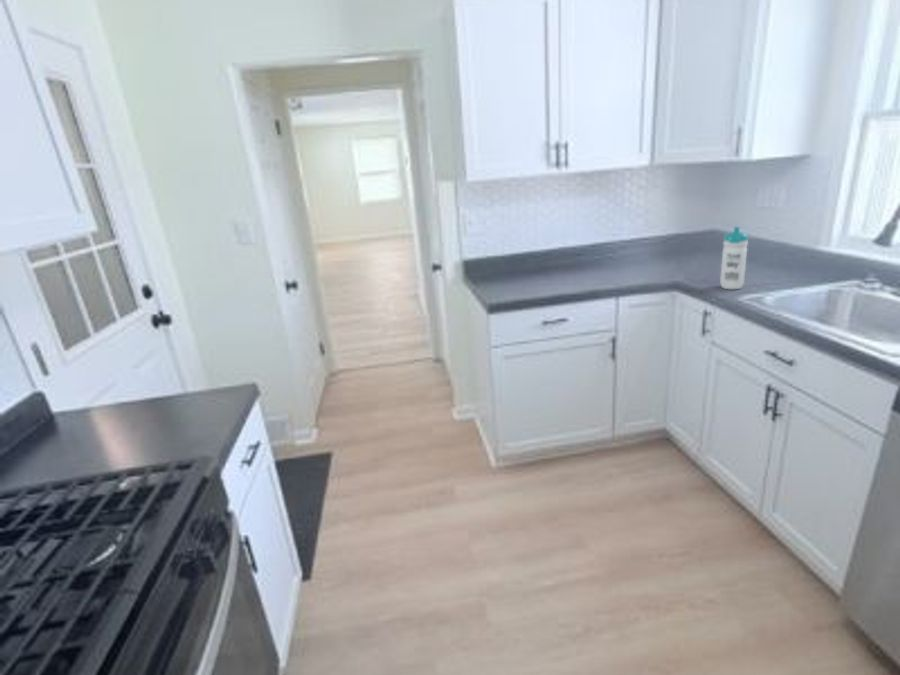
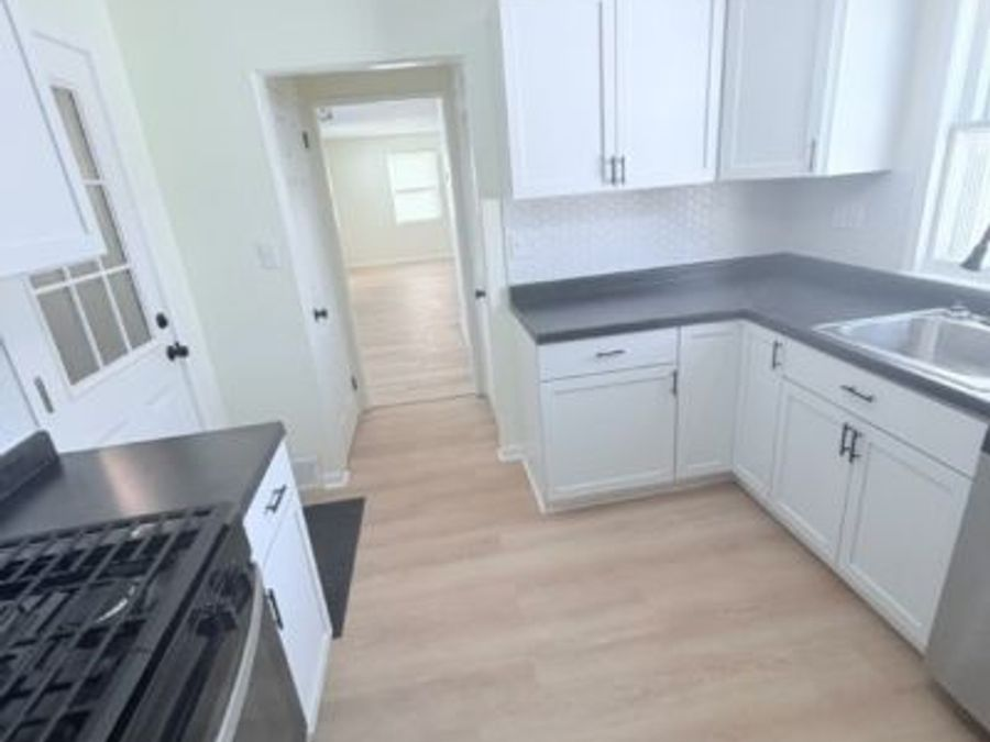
- water bottle [719,226,749,290]
